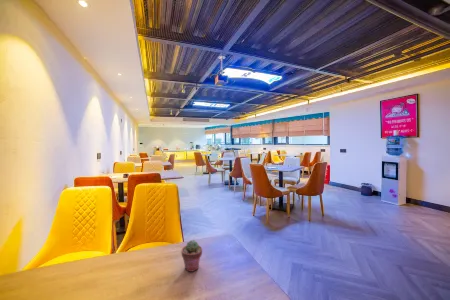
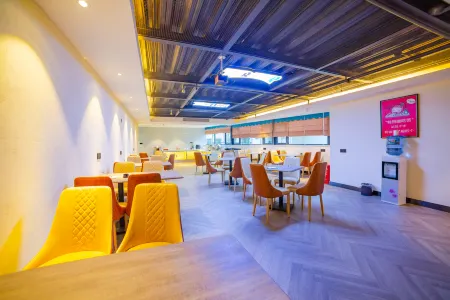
- potted succulent [180,239,203,273]
